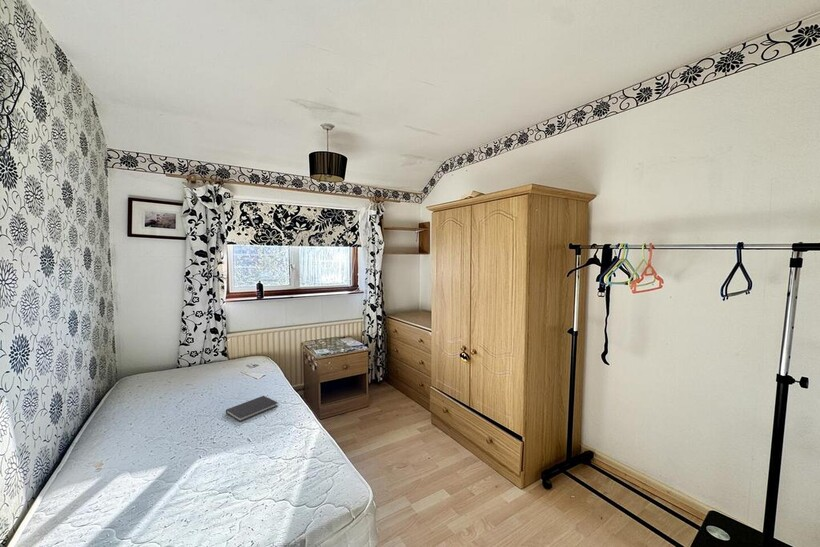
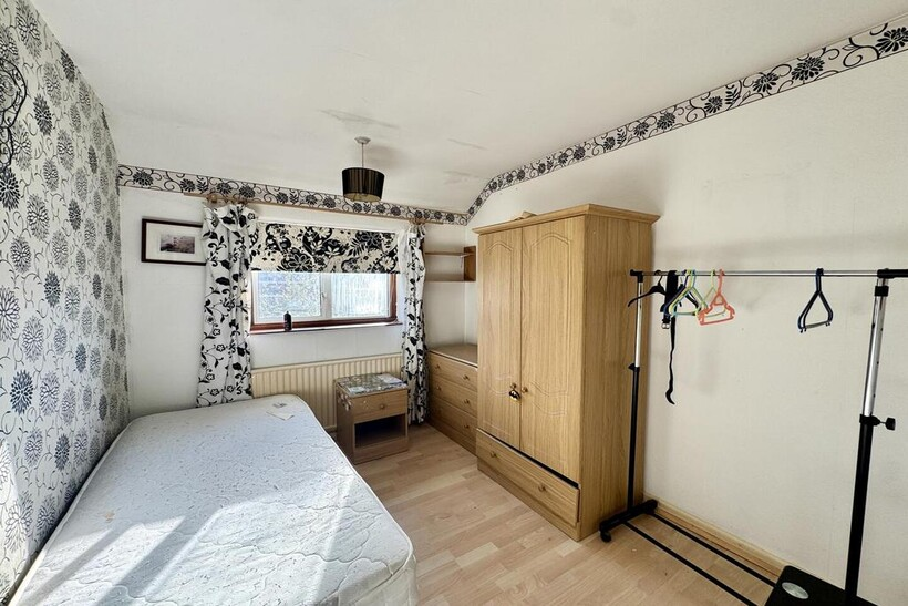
- diary [225,395,279,423]
